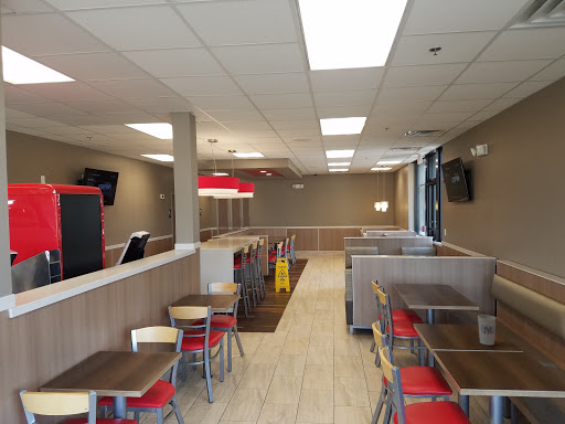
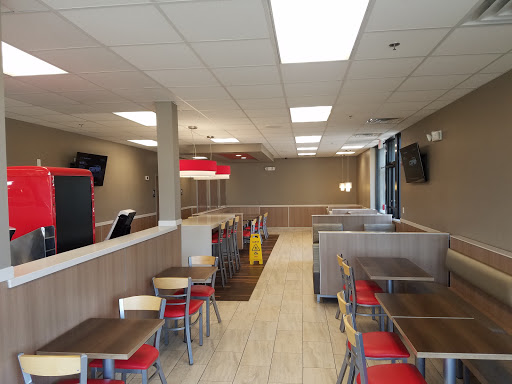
- cup [477,314,497,347]
